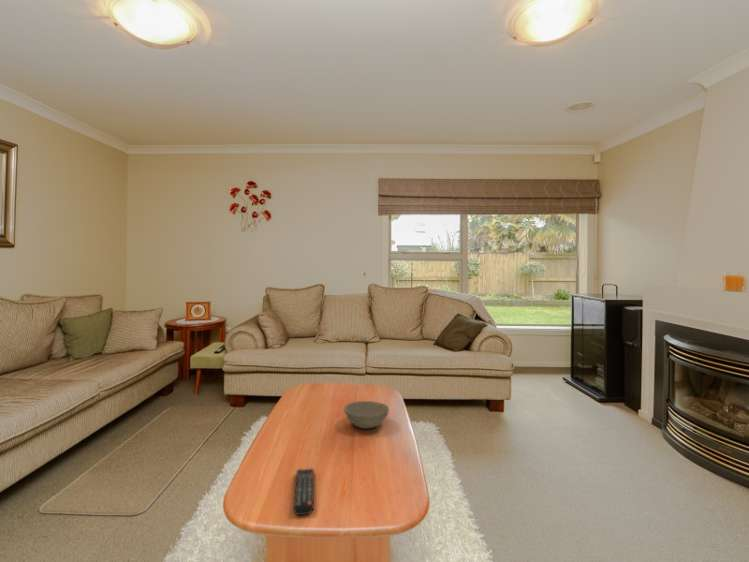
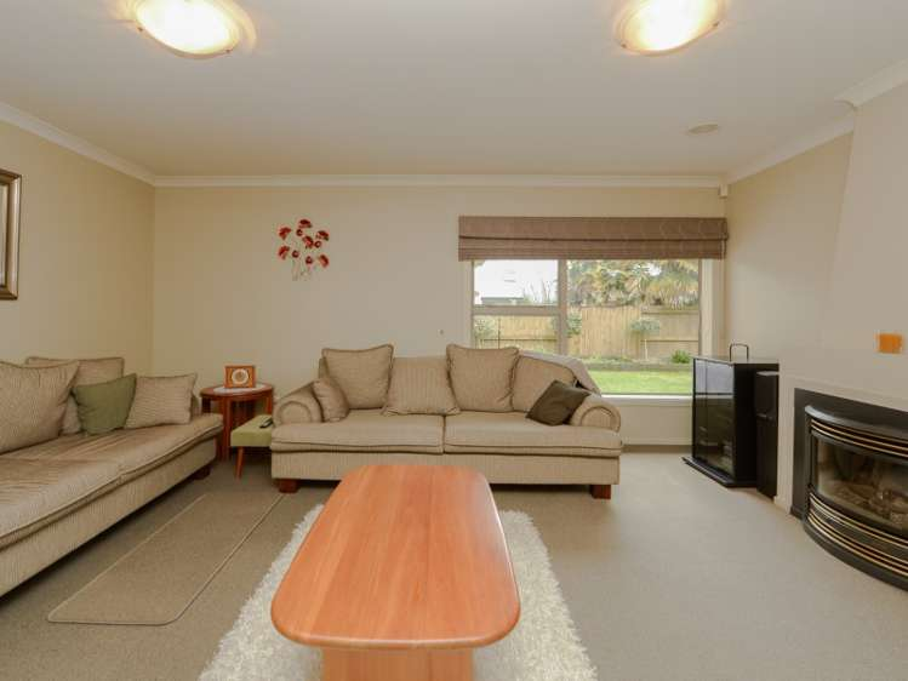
- bowl [343,400,390,430]
- remote control [293,468,315,516]
